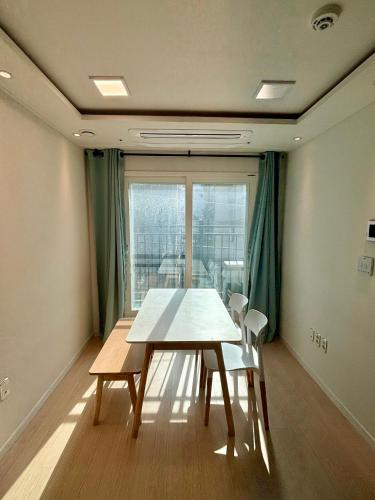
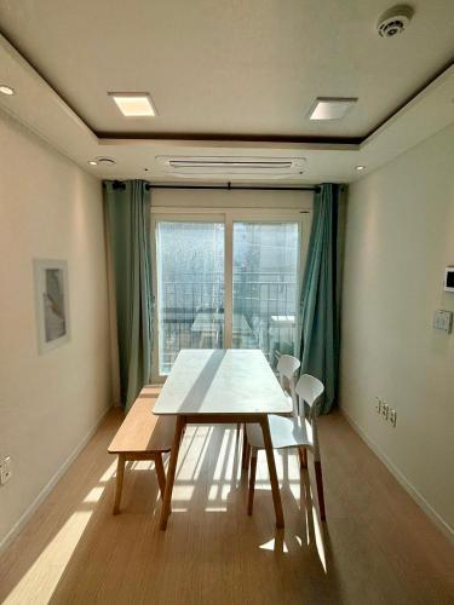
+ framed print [30,257,73,357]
